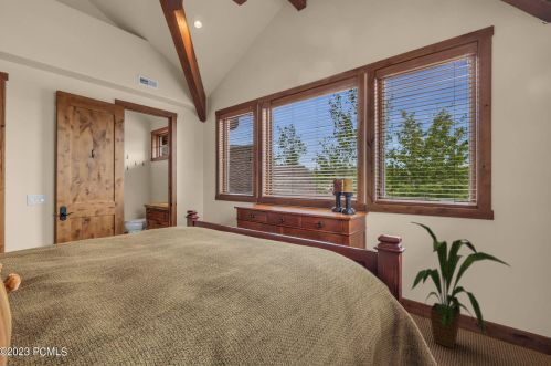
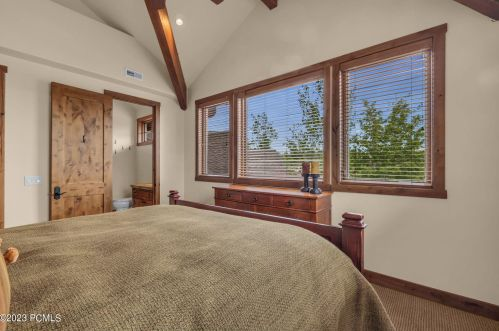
- house plant [410,221,511,349]
